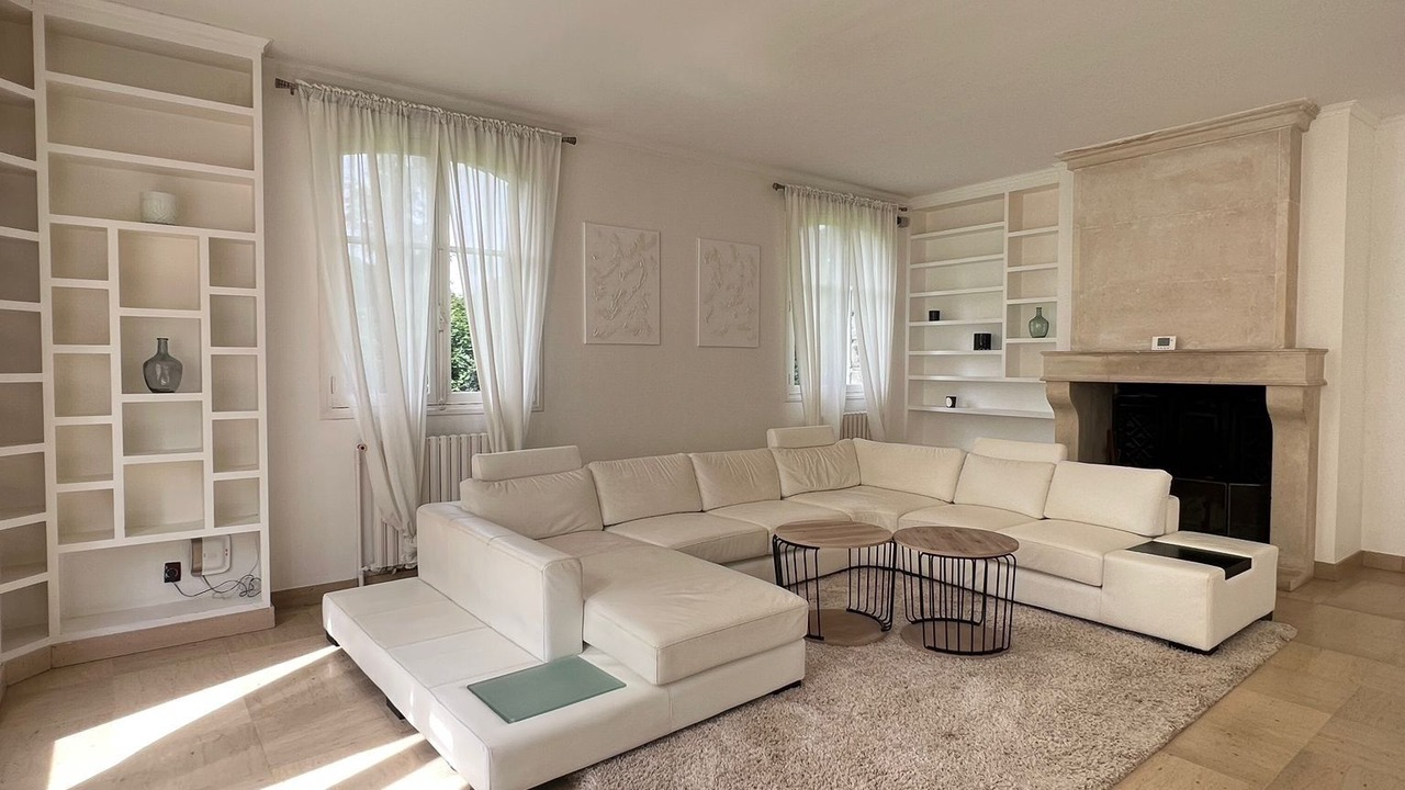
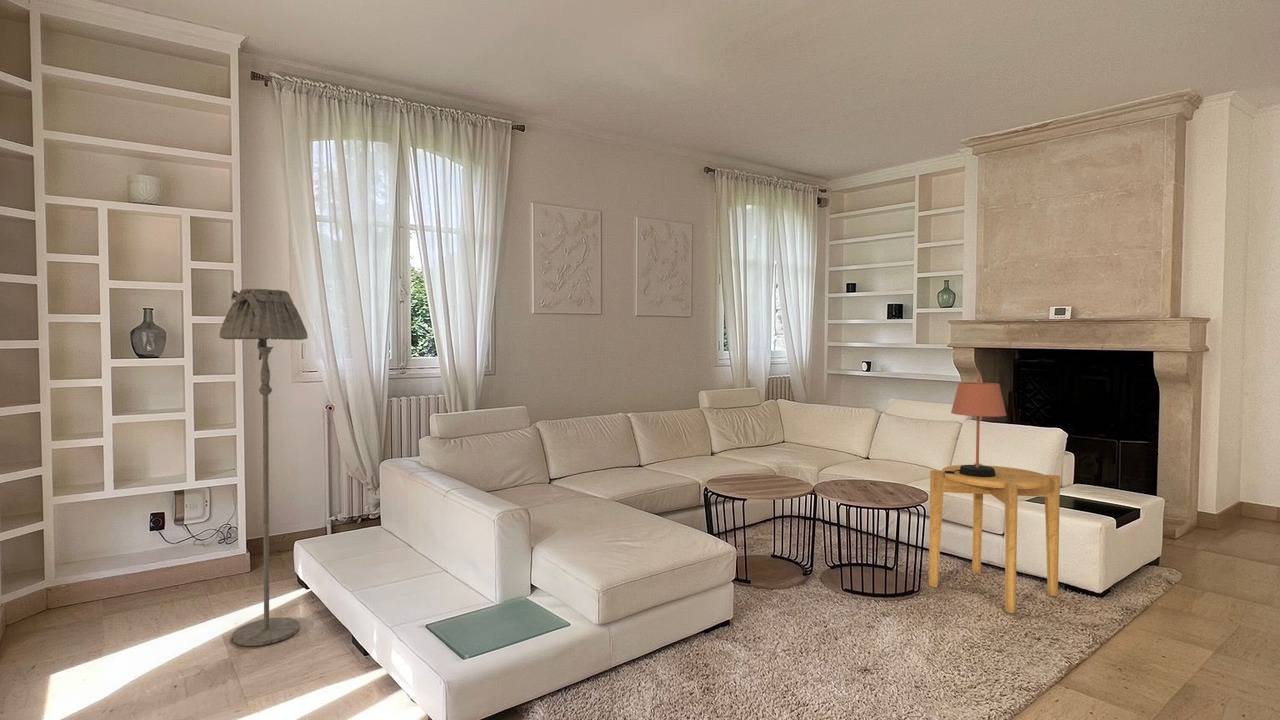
+ side table [928,462,1061,614]
+ floor lamp [218,288,309,647]
+ table lamp [945,374,1007,477]
